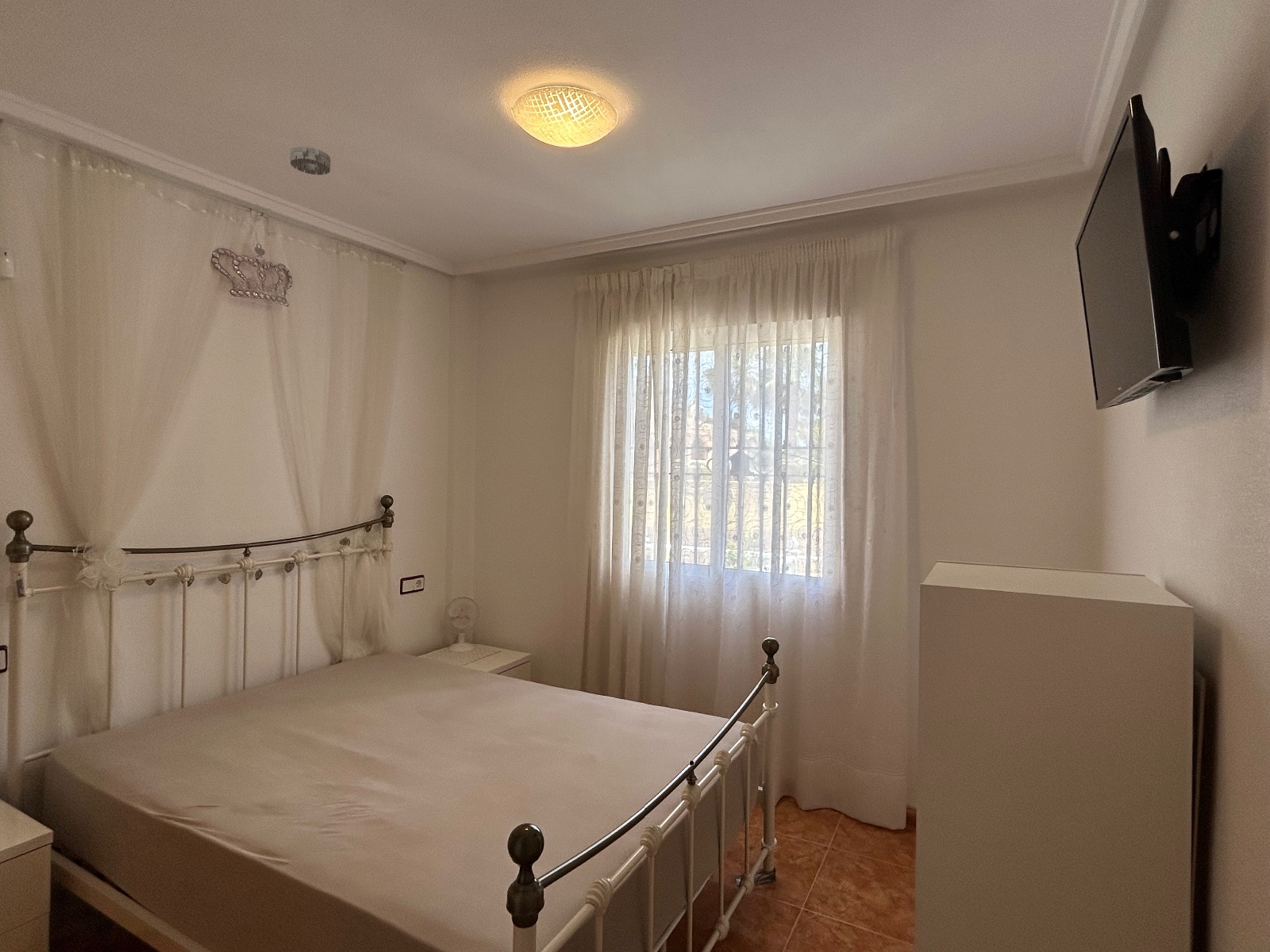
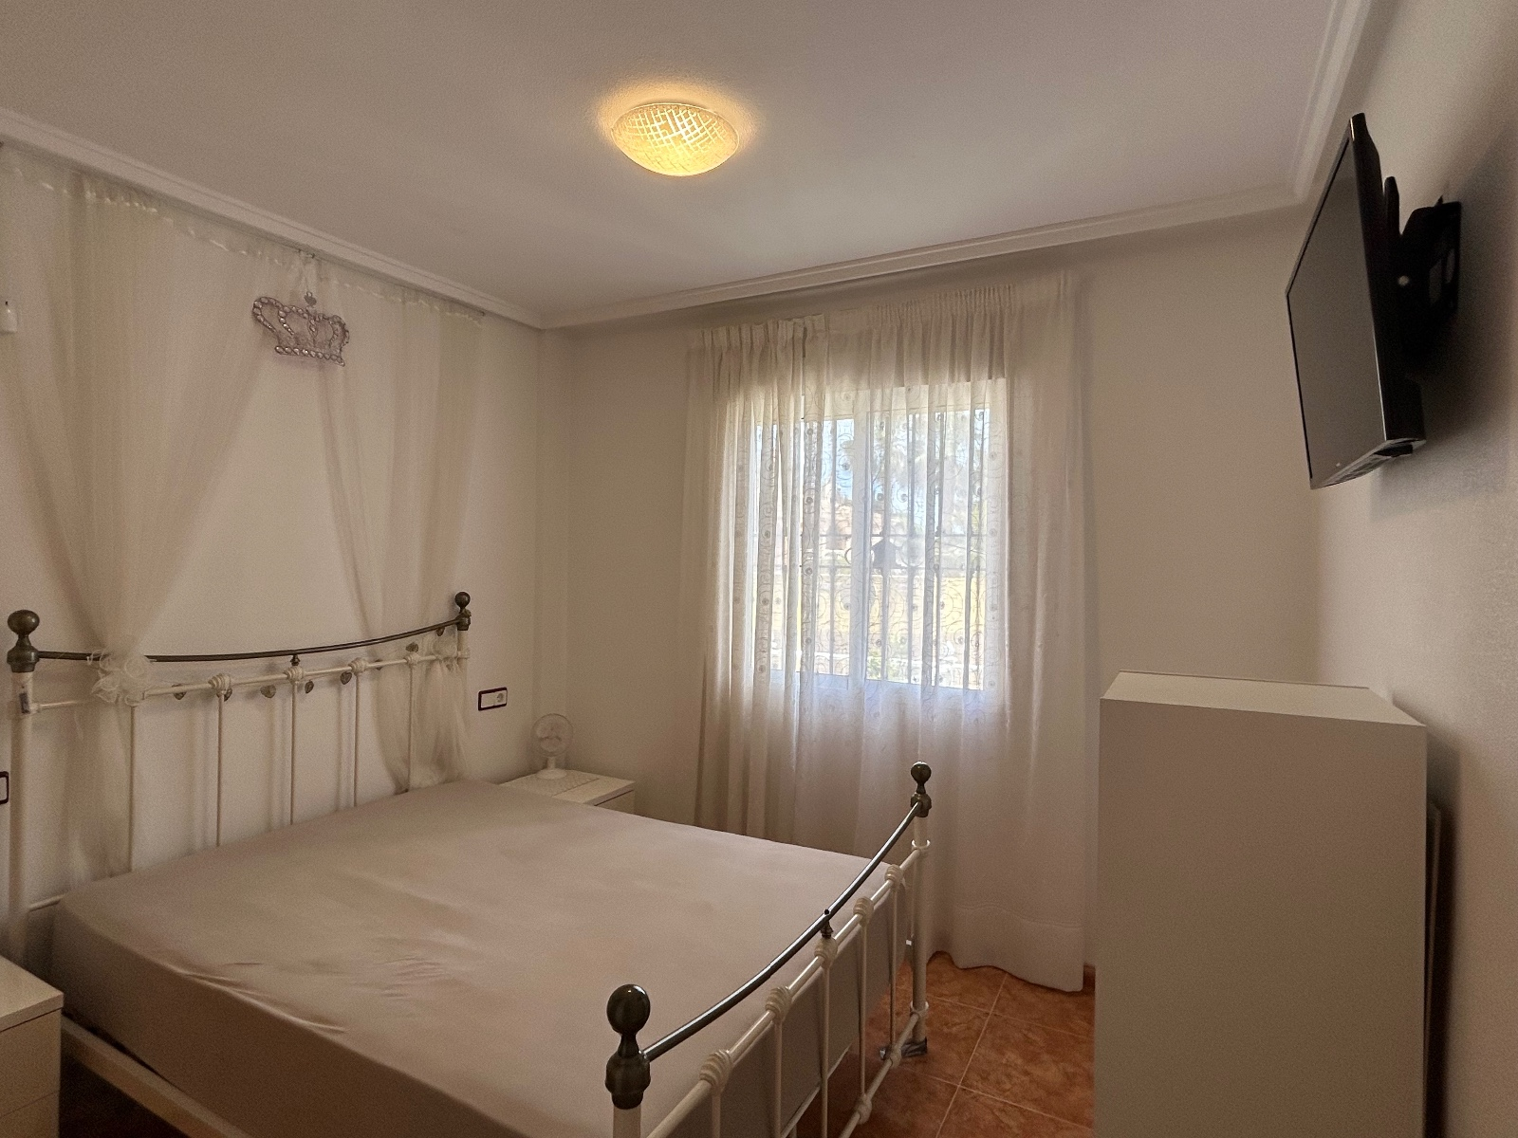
- smoke detector [290,145,331,176]
